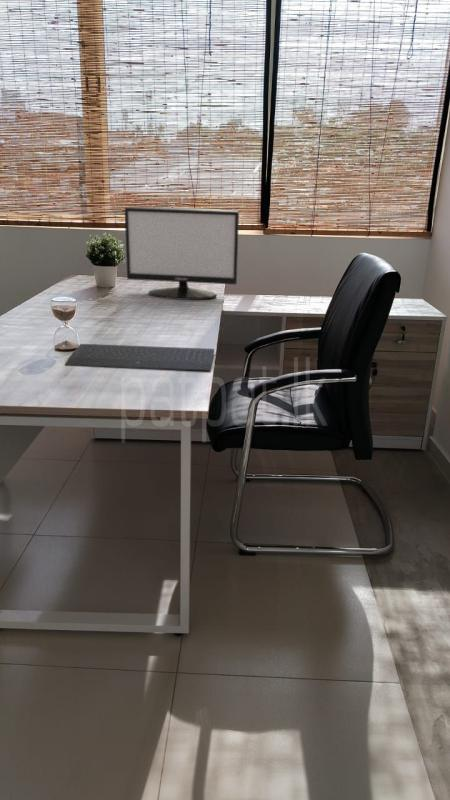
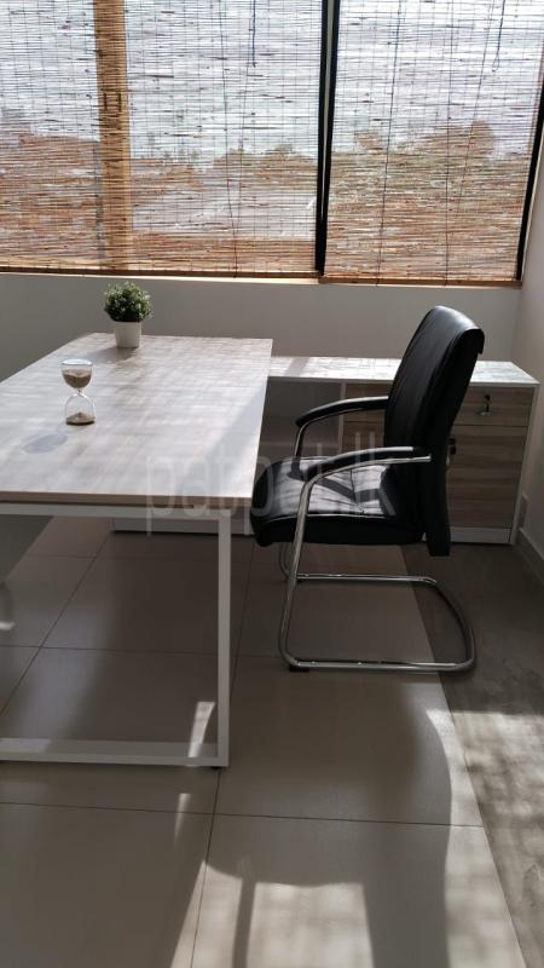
- monitor [124,206,240,301]
- computer keyboard [64,343,215,373]
